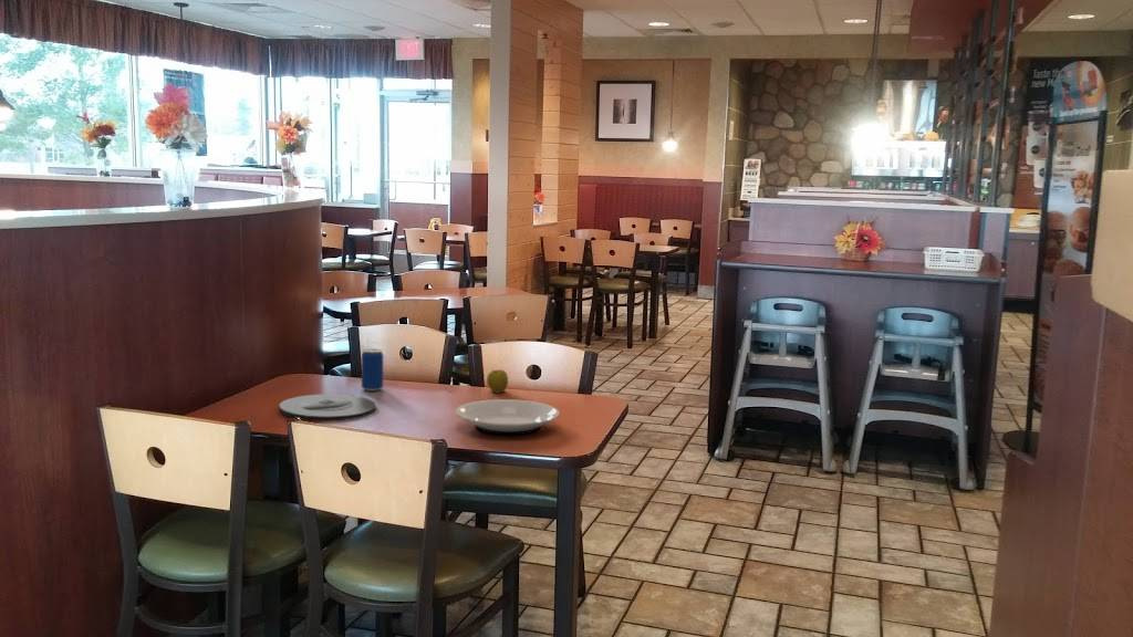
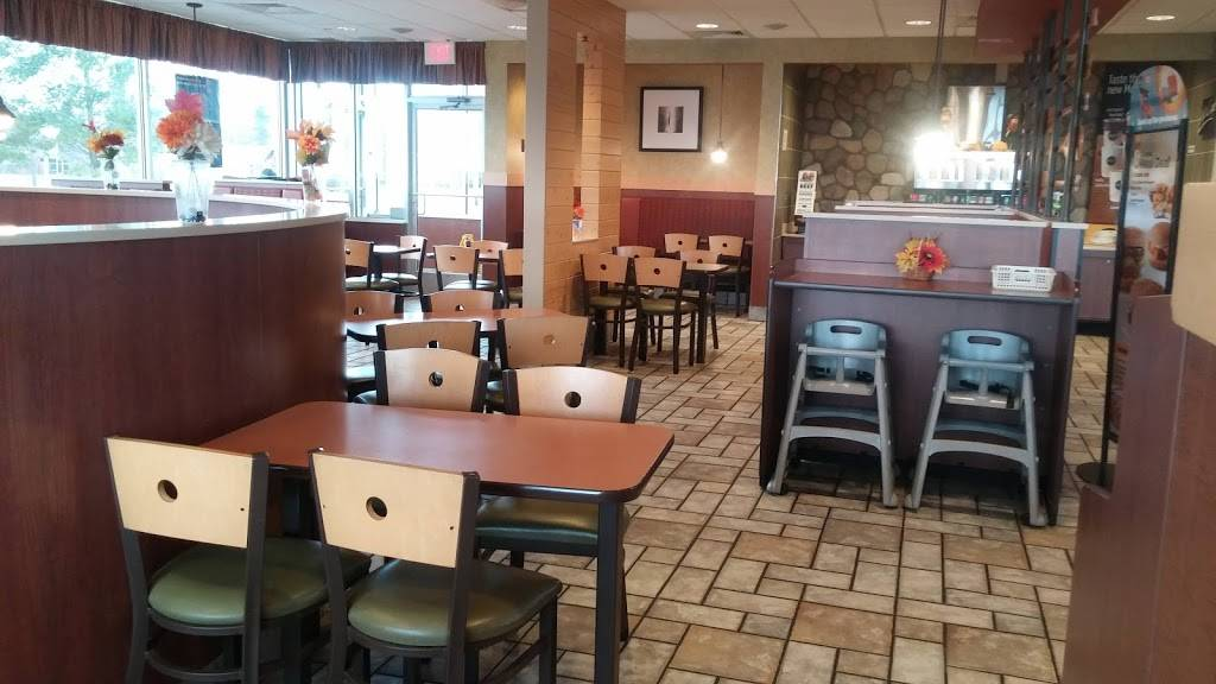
- plate [455,398,561,436]
- beverage can [361,348,384,391]
- apple [486,368,509,394]
- plate [279,393,377,422]
